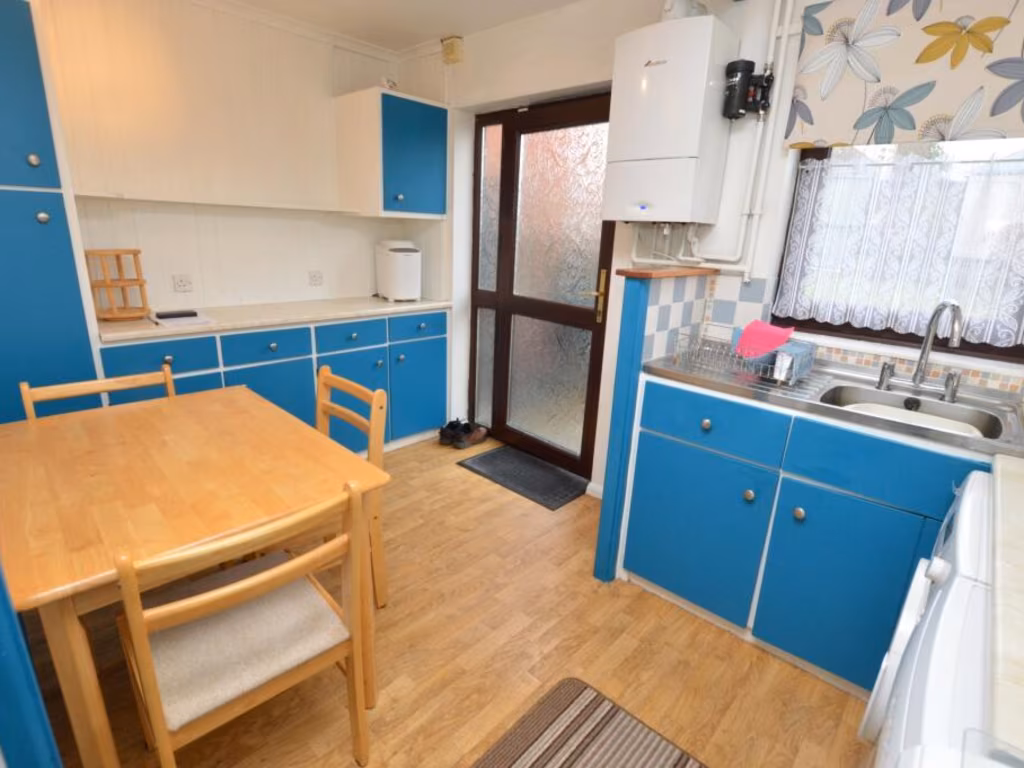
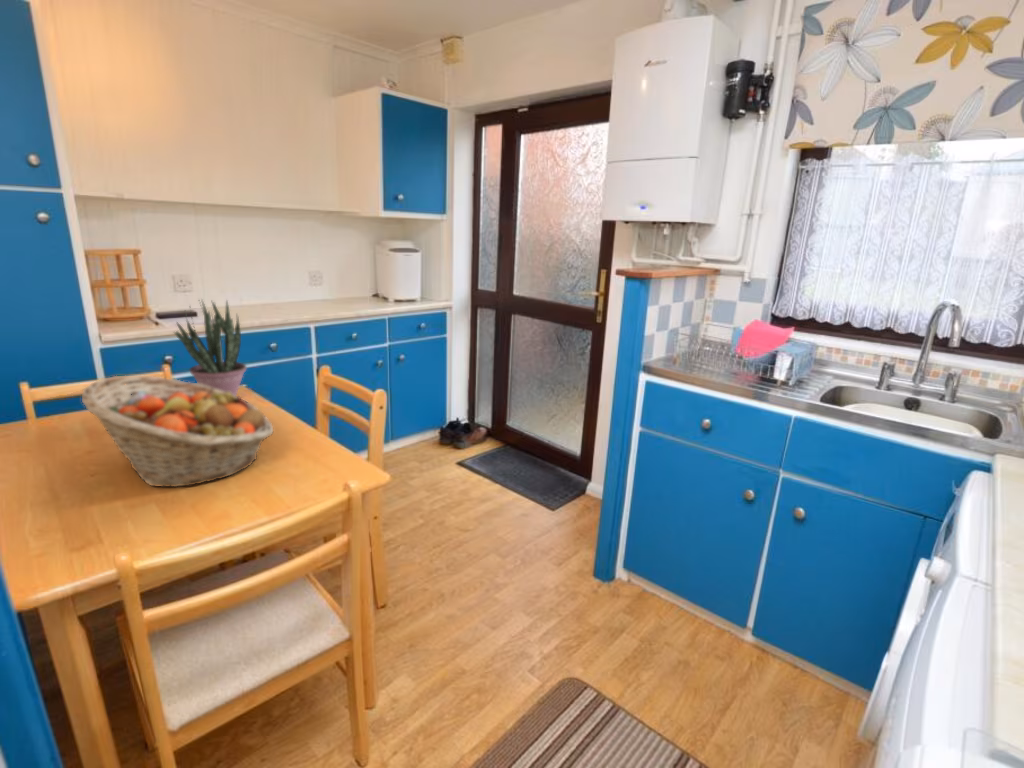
+ fruit basket [81,375,274,488]
+ potted plant [172,297,248,396]
